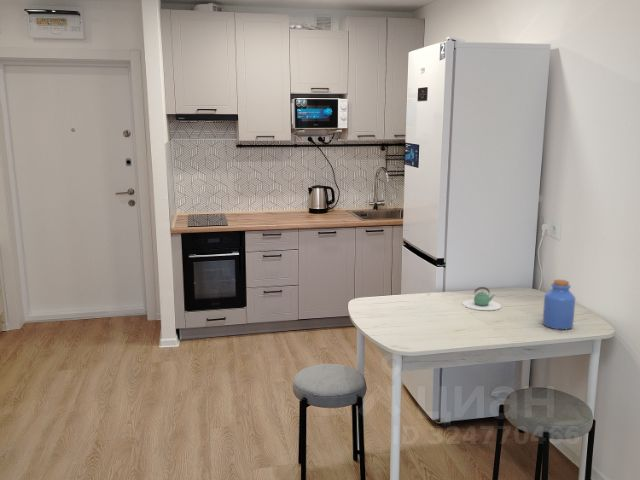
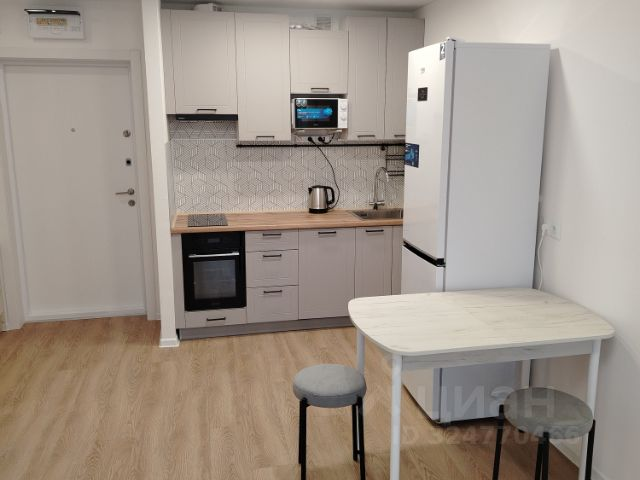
- teapot [461,286,502,311]
- jar [542,279,576,330]
